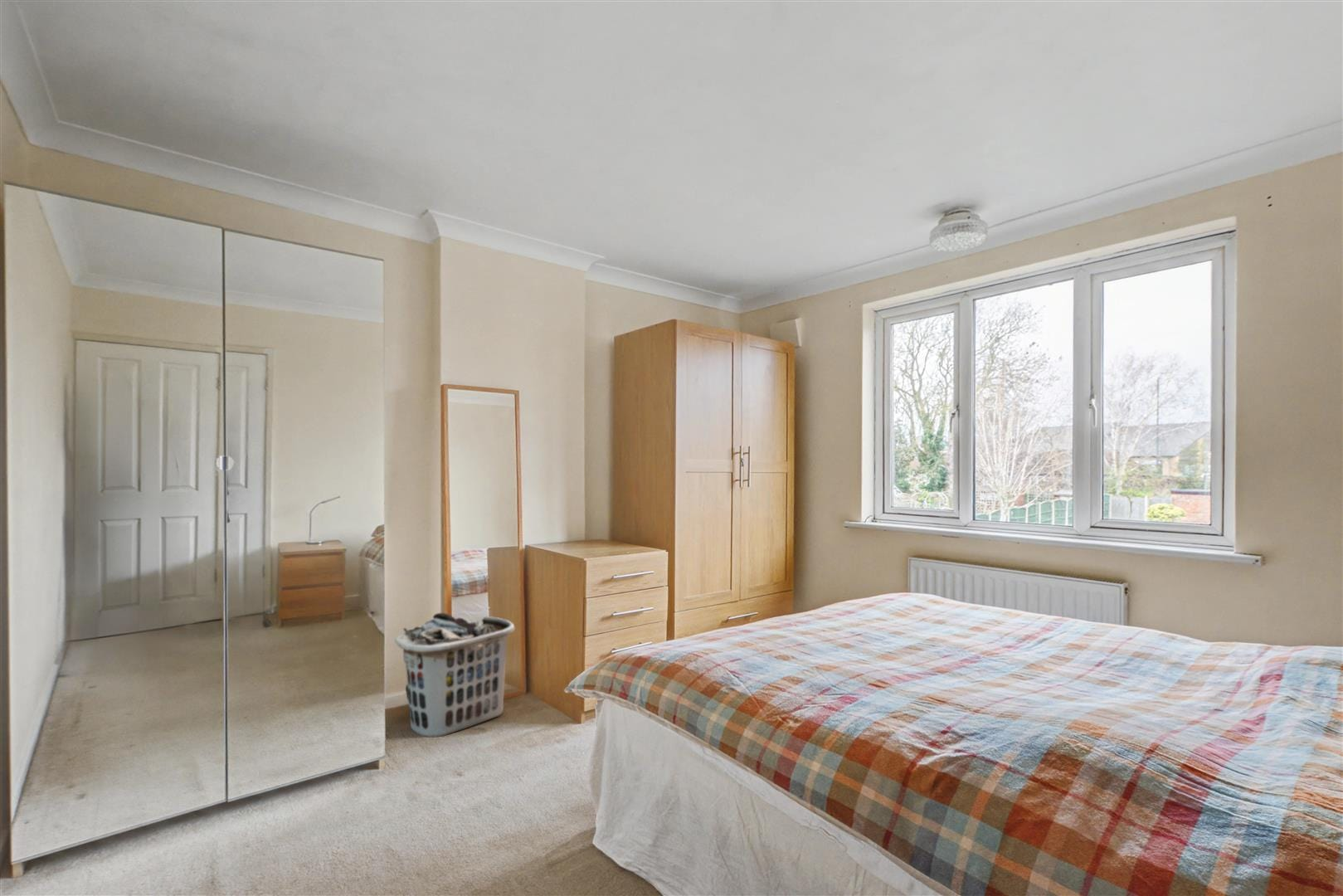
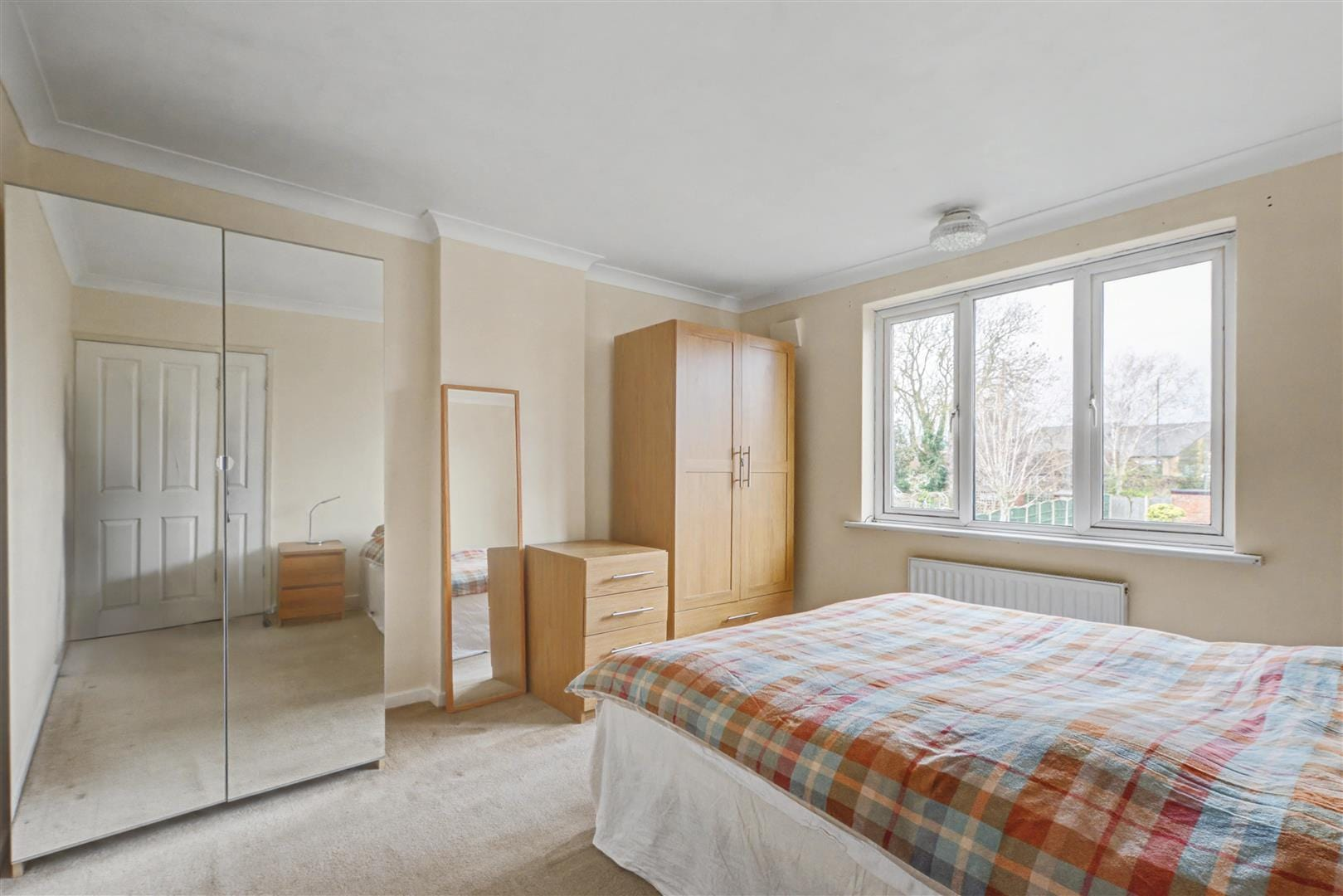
- clothes hamper [394,612,516,738]
